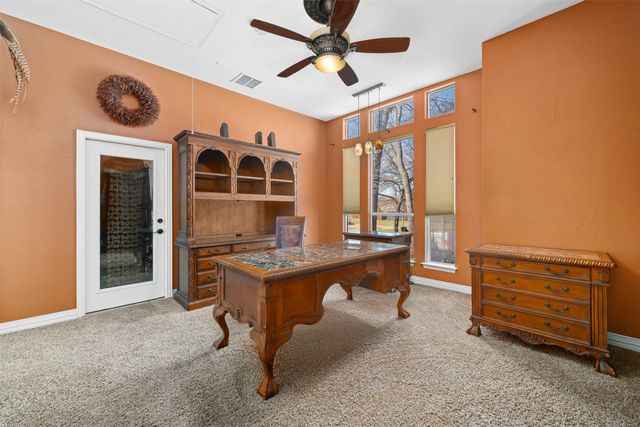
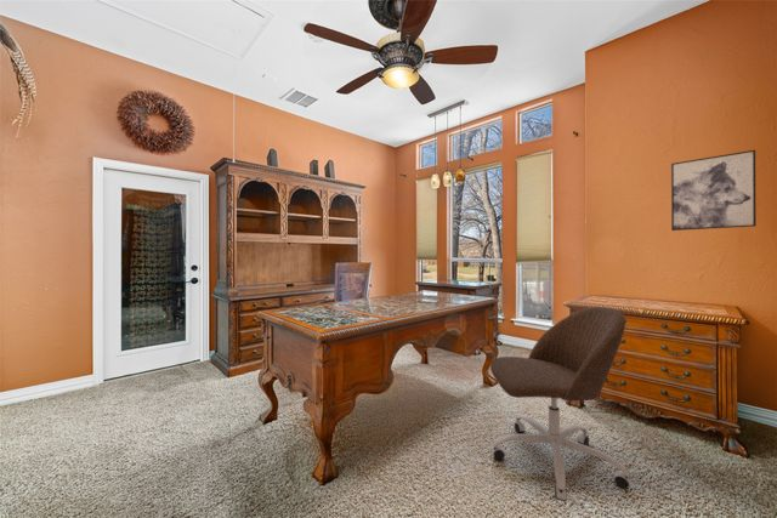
+ wall art [670,149,758,232]
+ office chair [489,306,631,503]
